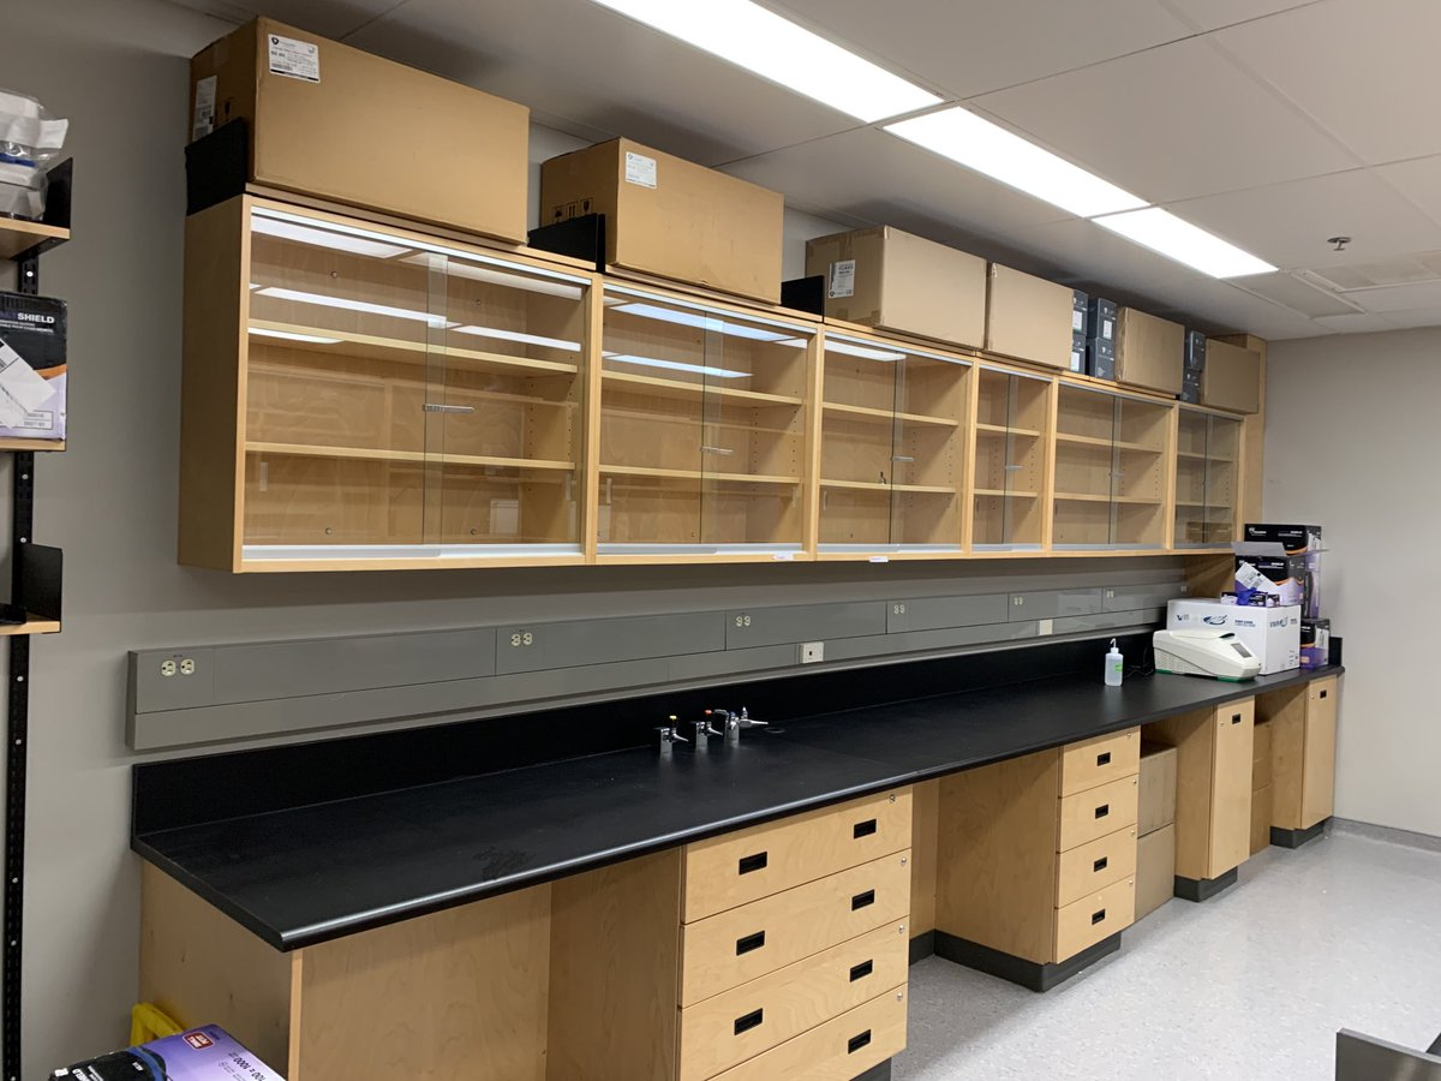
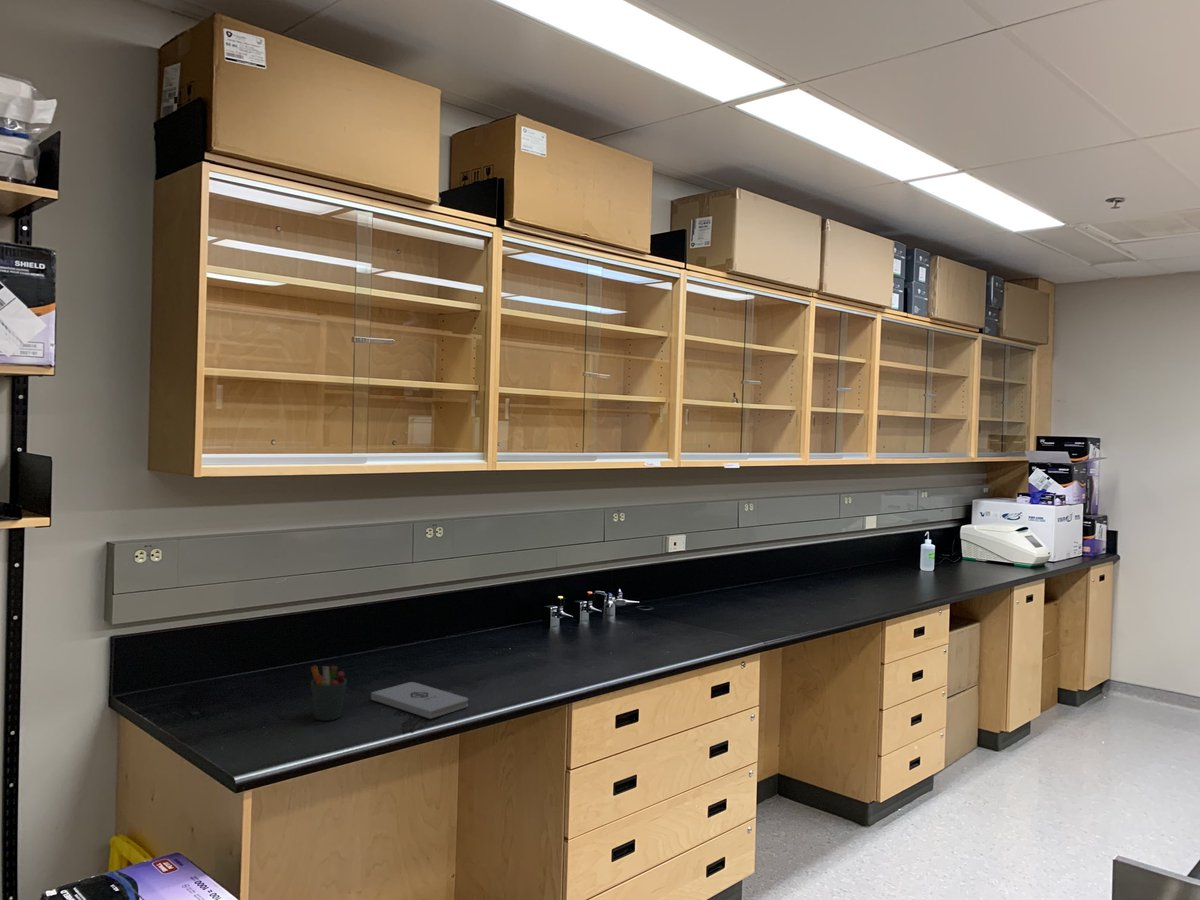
+ notepad [370,681,469,720]
+ pen holder [310,665,348,722]
